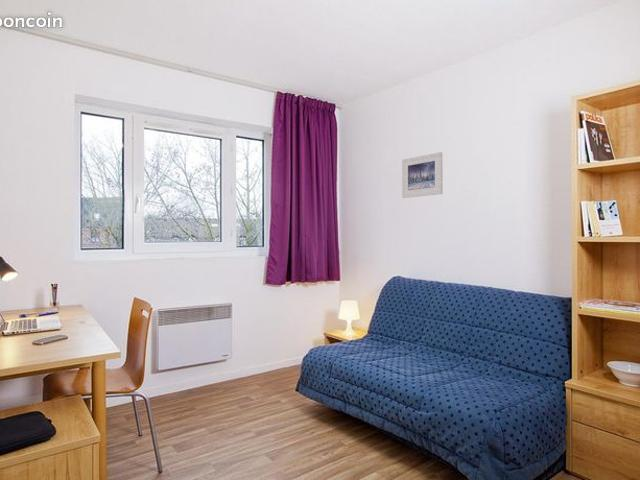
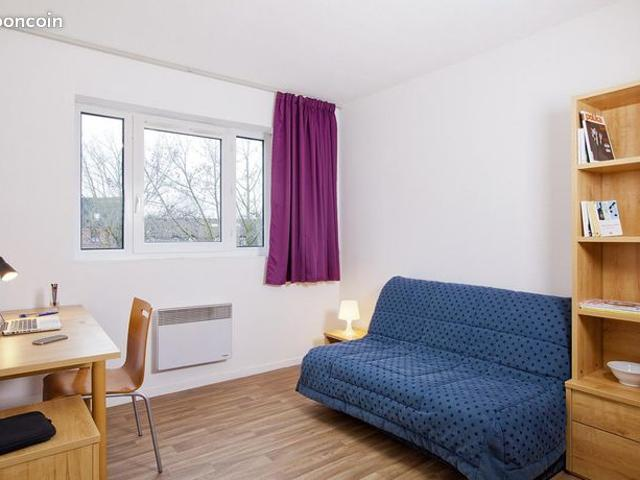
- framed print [401,151,444,199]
